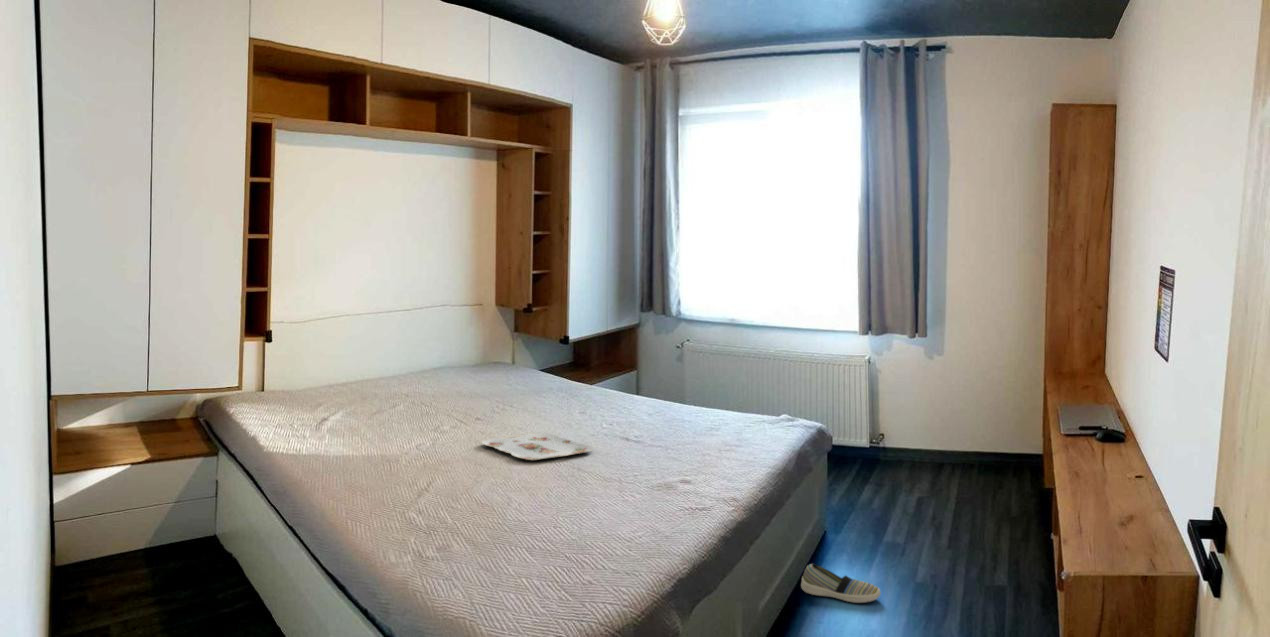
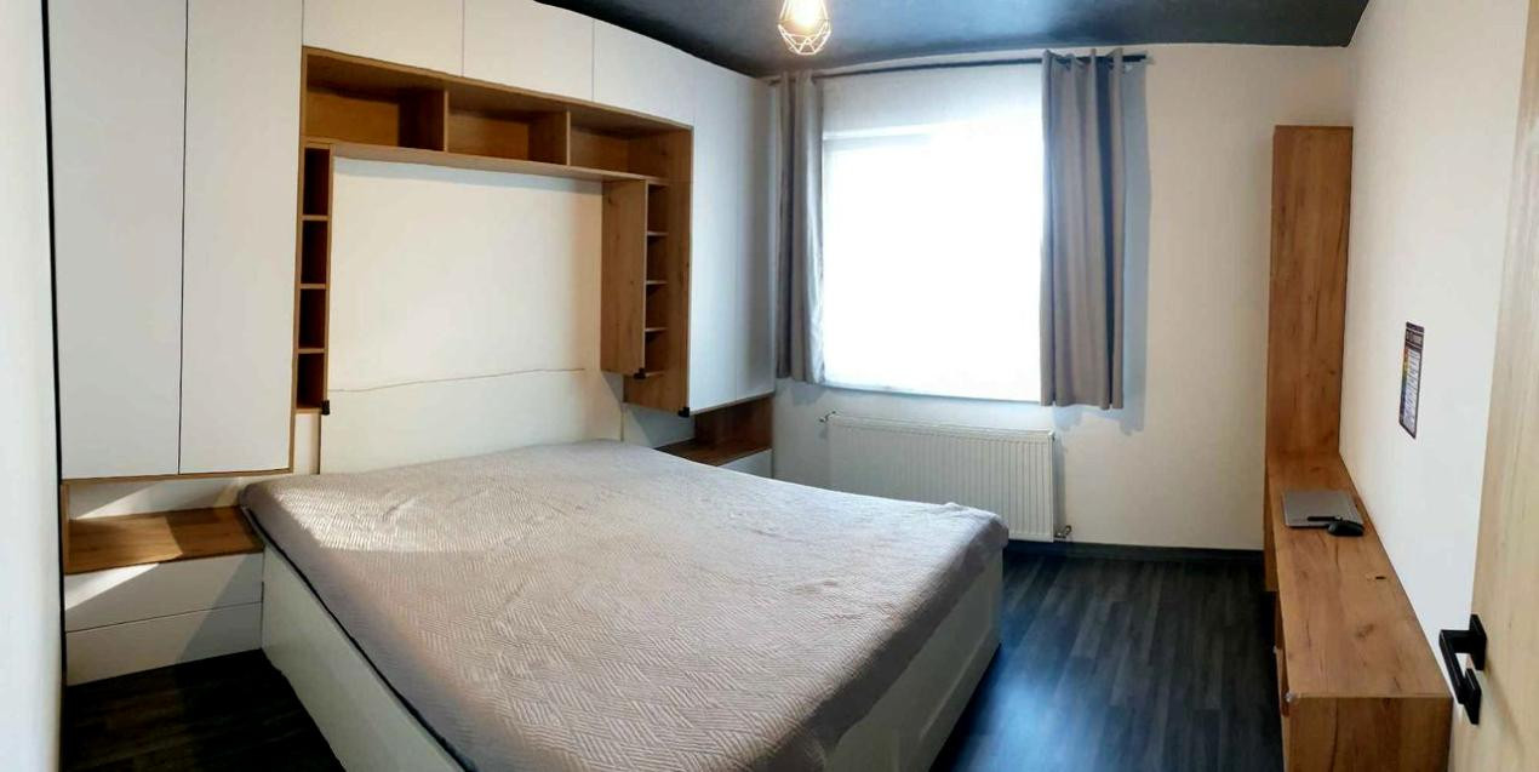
- serving tray [480,433,594,461]
- shoe [800,563,882,604]
